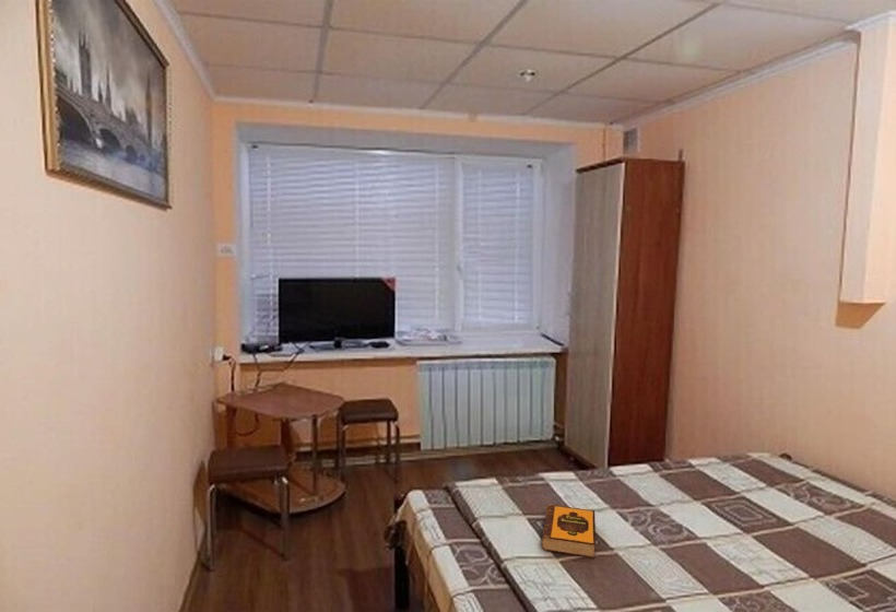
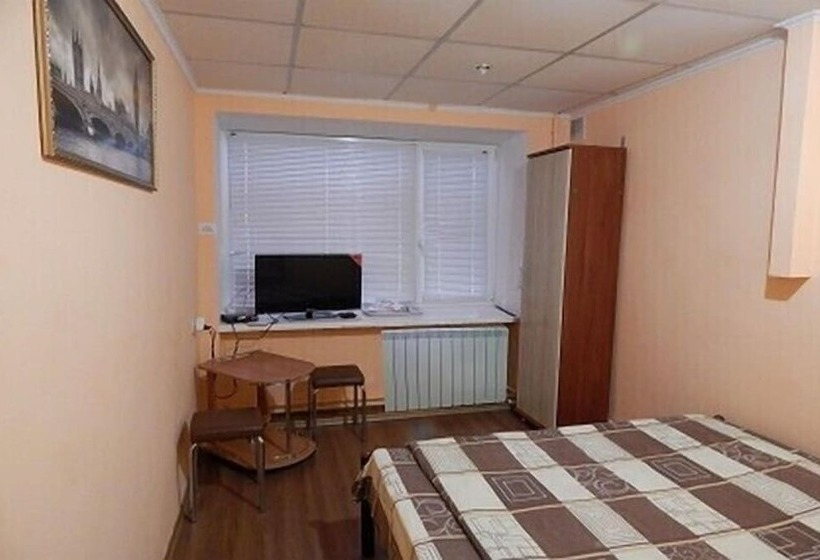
- hardback book [540,504,597,560]
